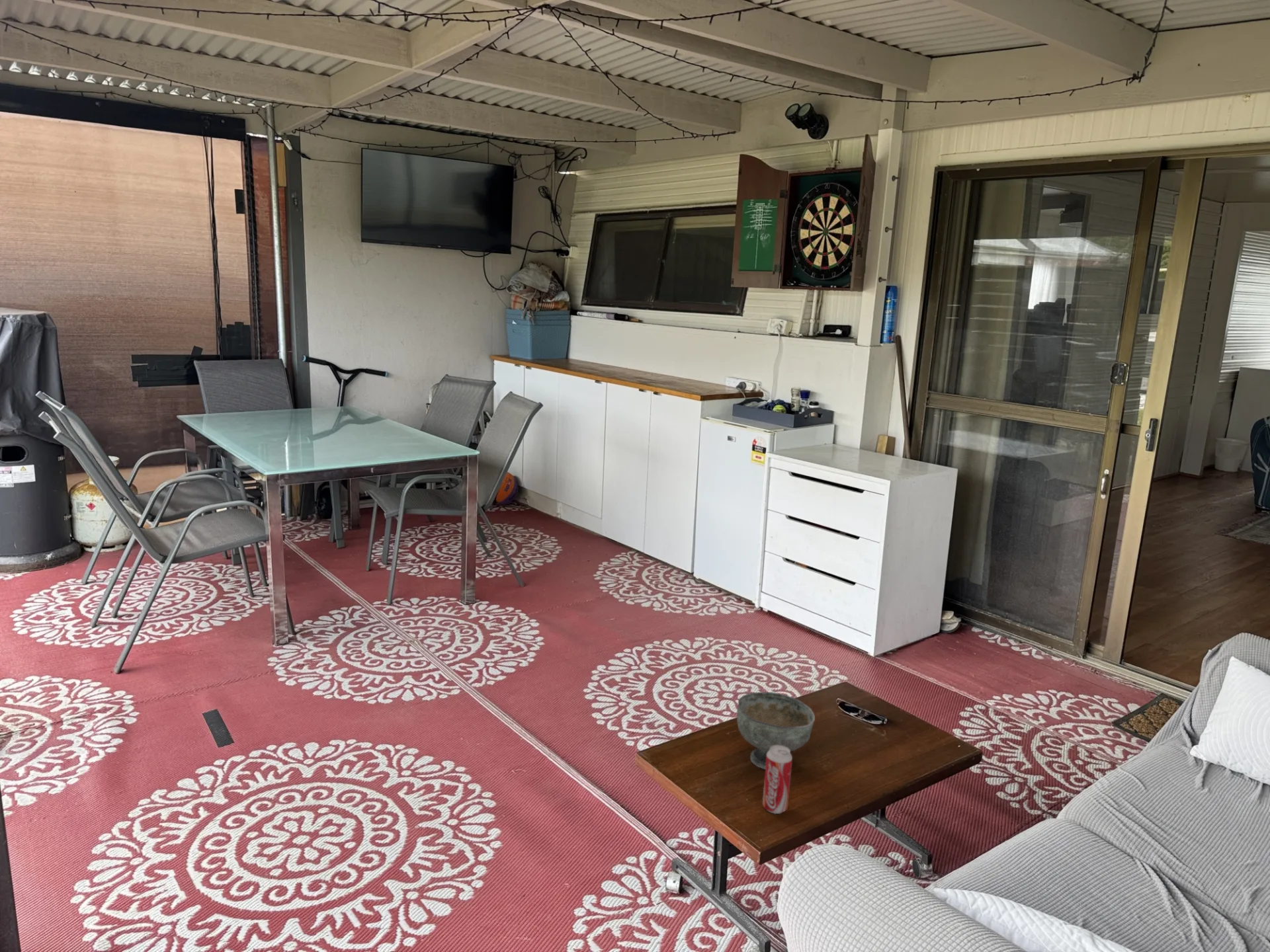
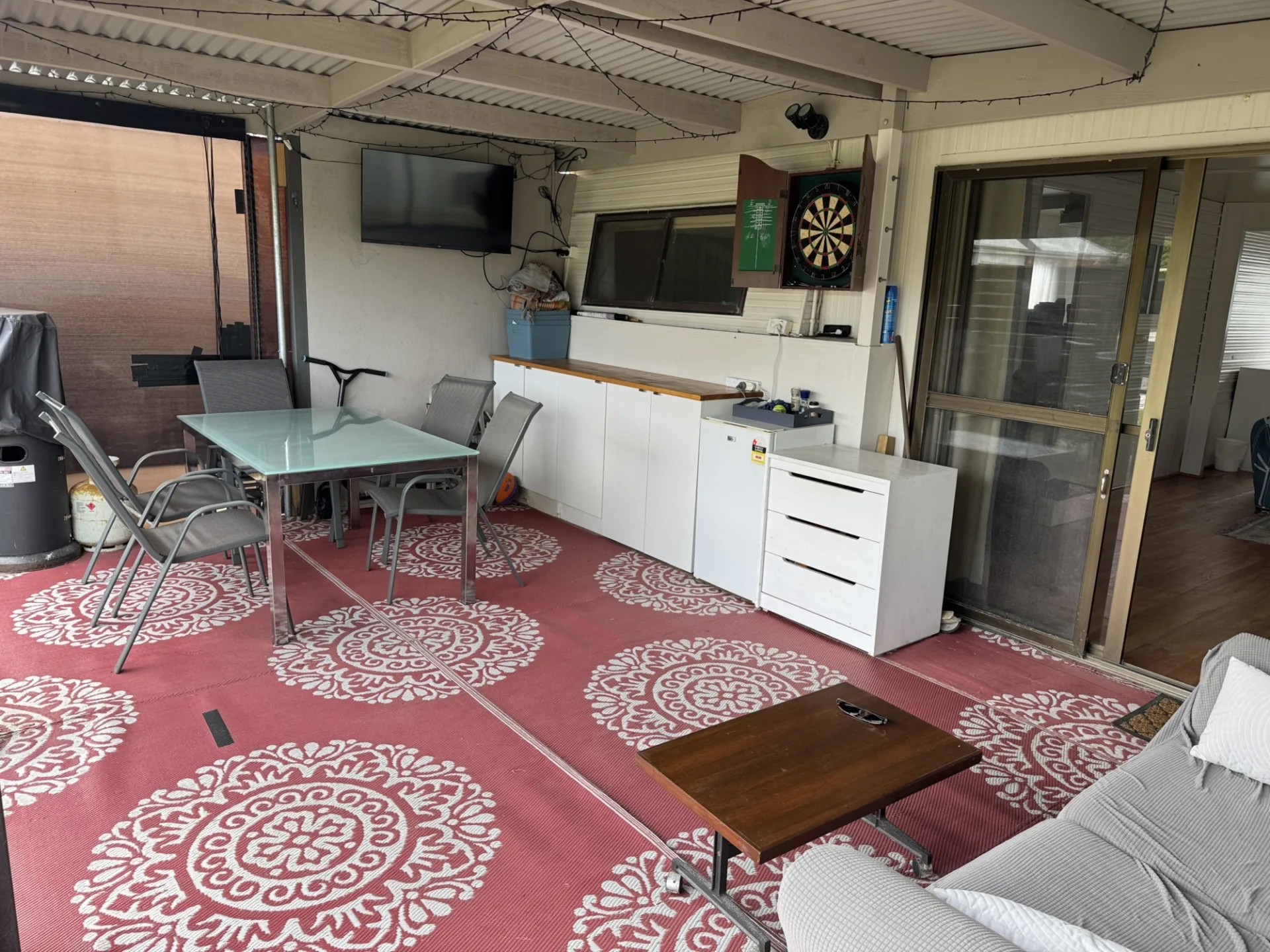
- bowl [736,692,816,770]
- beverage can [762,745,793,814]
